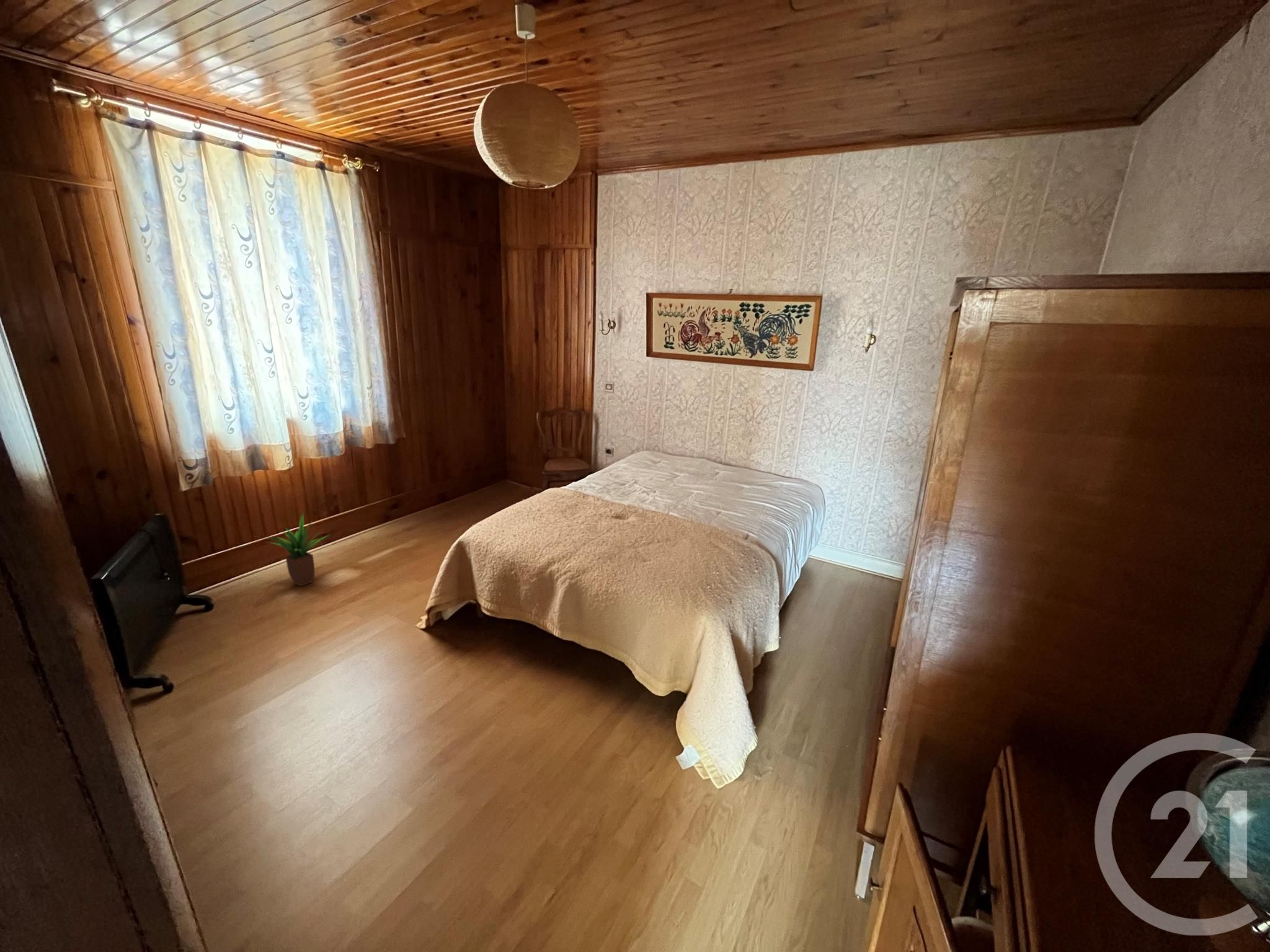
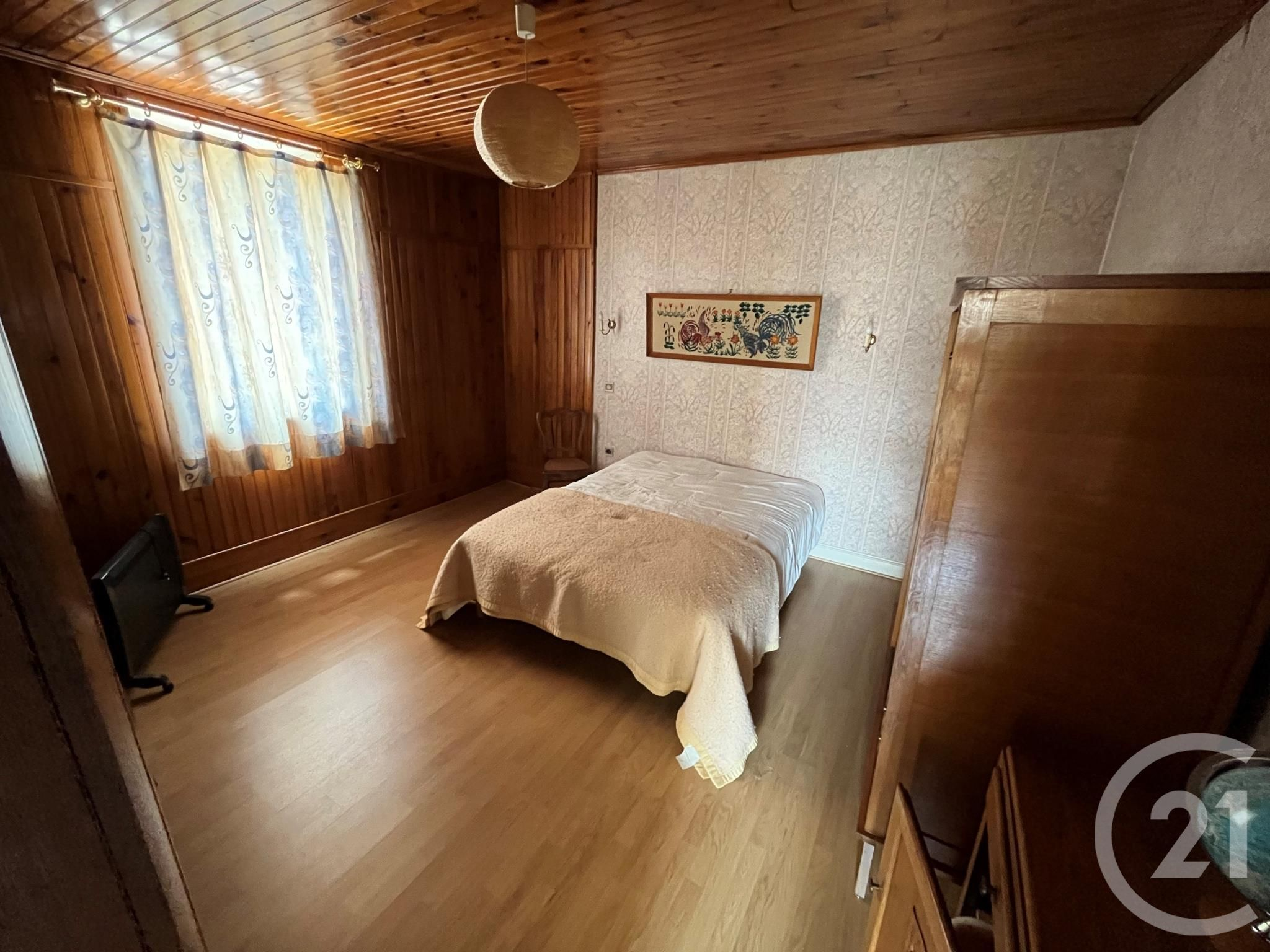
- potted plant [262,512,331,587]
